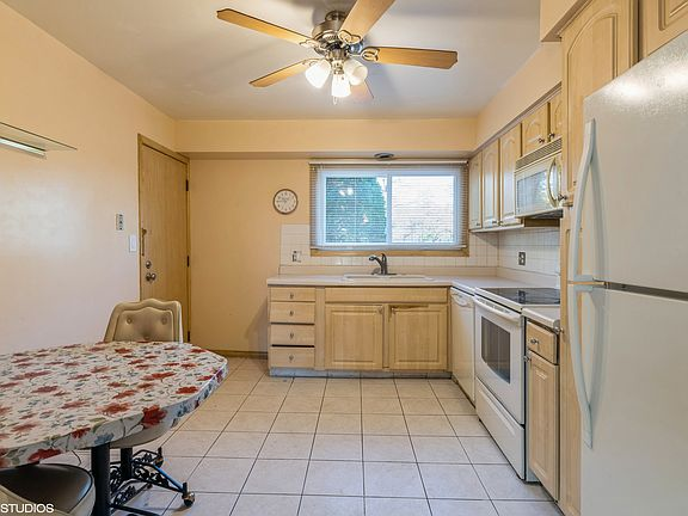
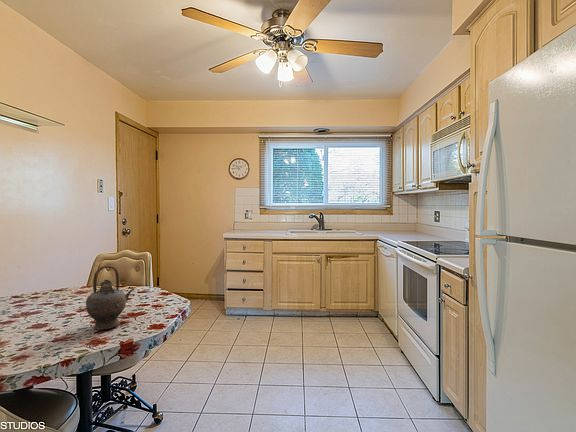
+ teapot [85,264,135,330]
